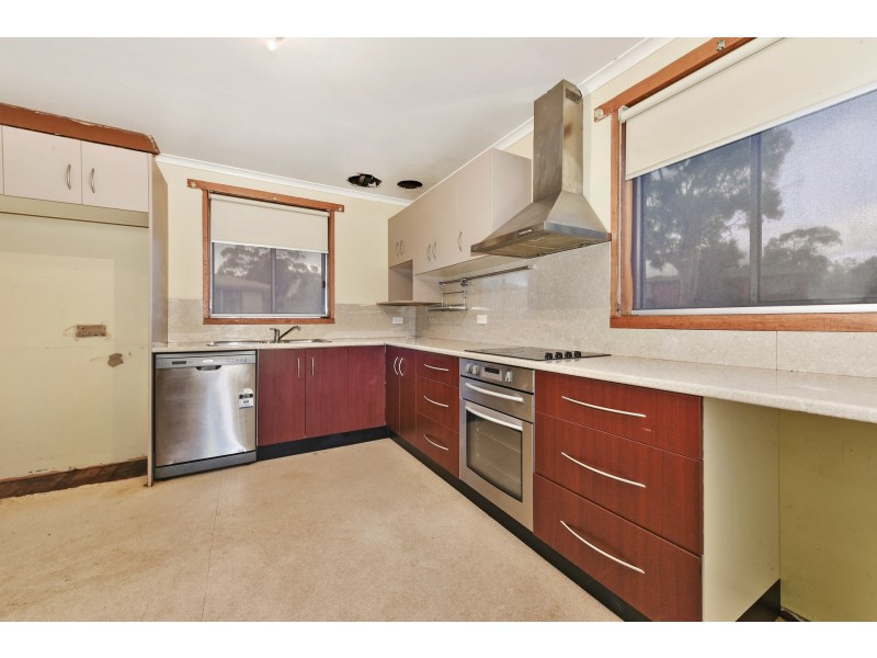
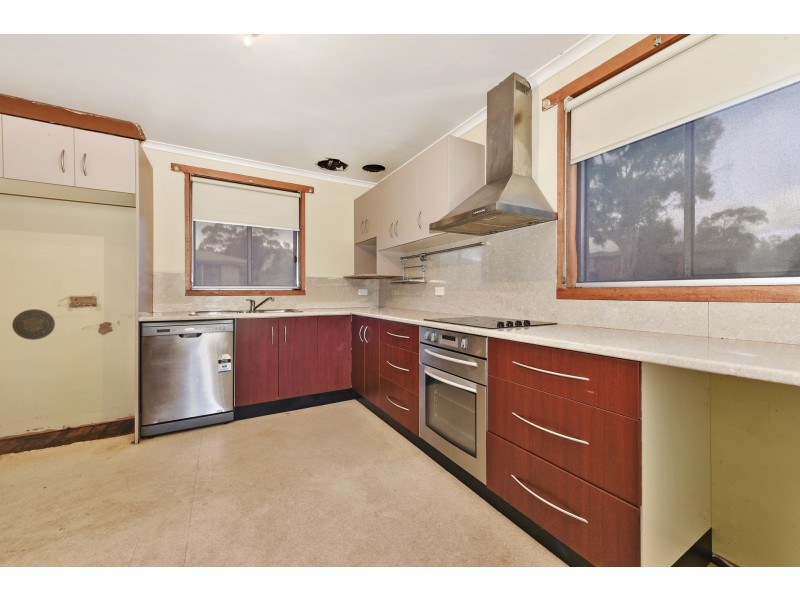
+ decorative plate [11,308,56,341]
